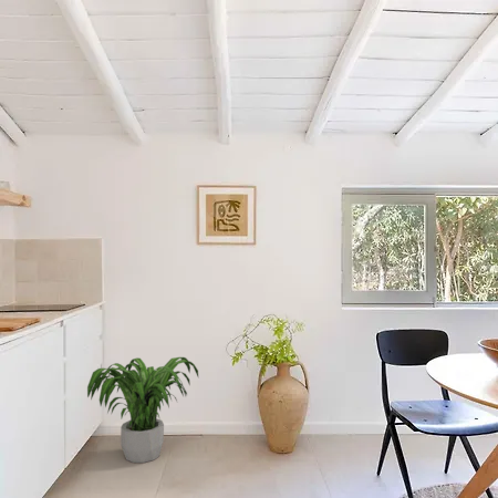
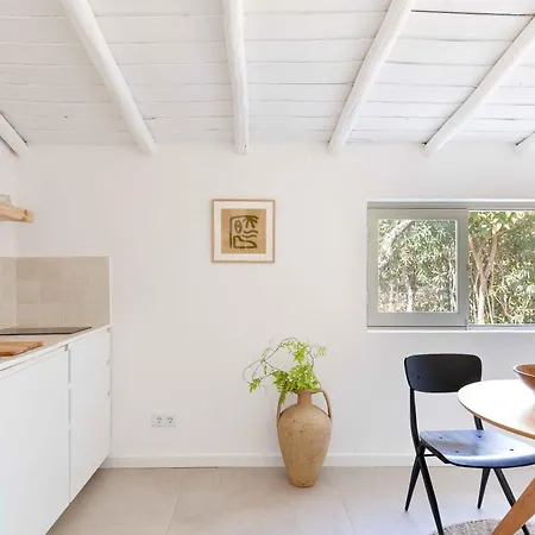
- potted plant [86,356,199,464]
